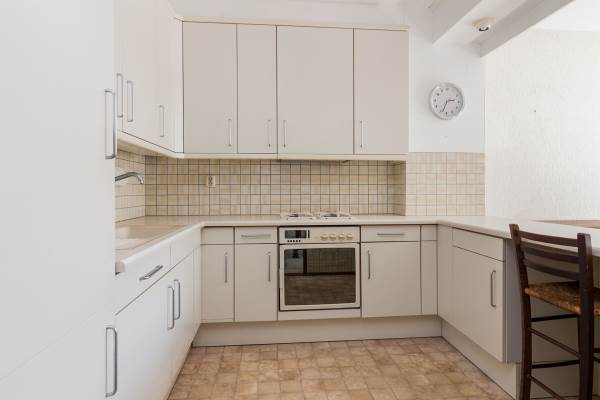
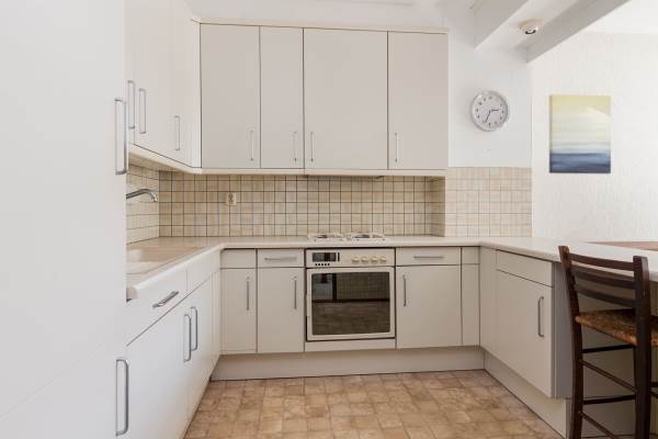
+ wall art [548,93,612,175]
